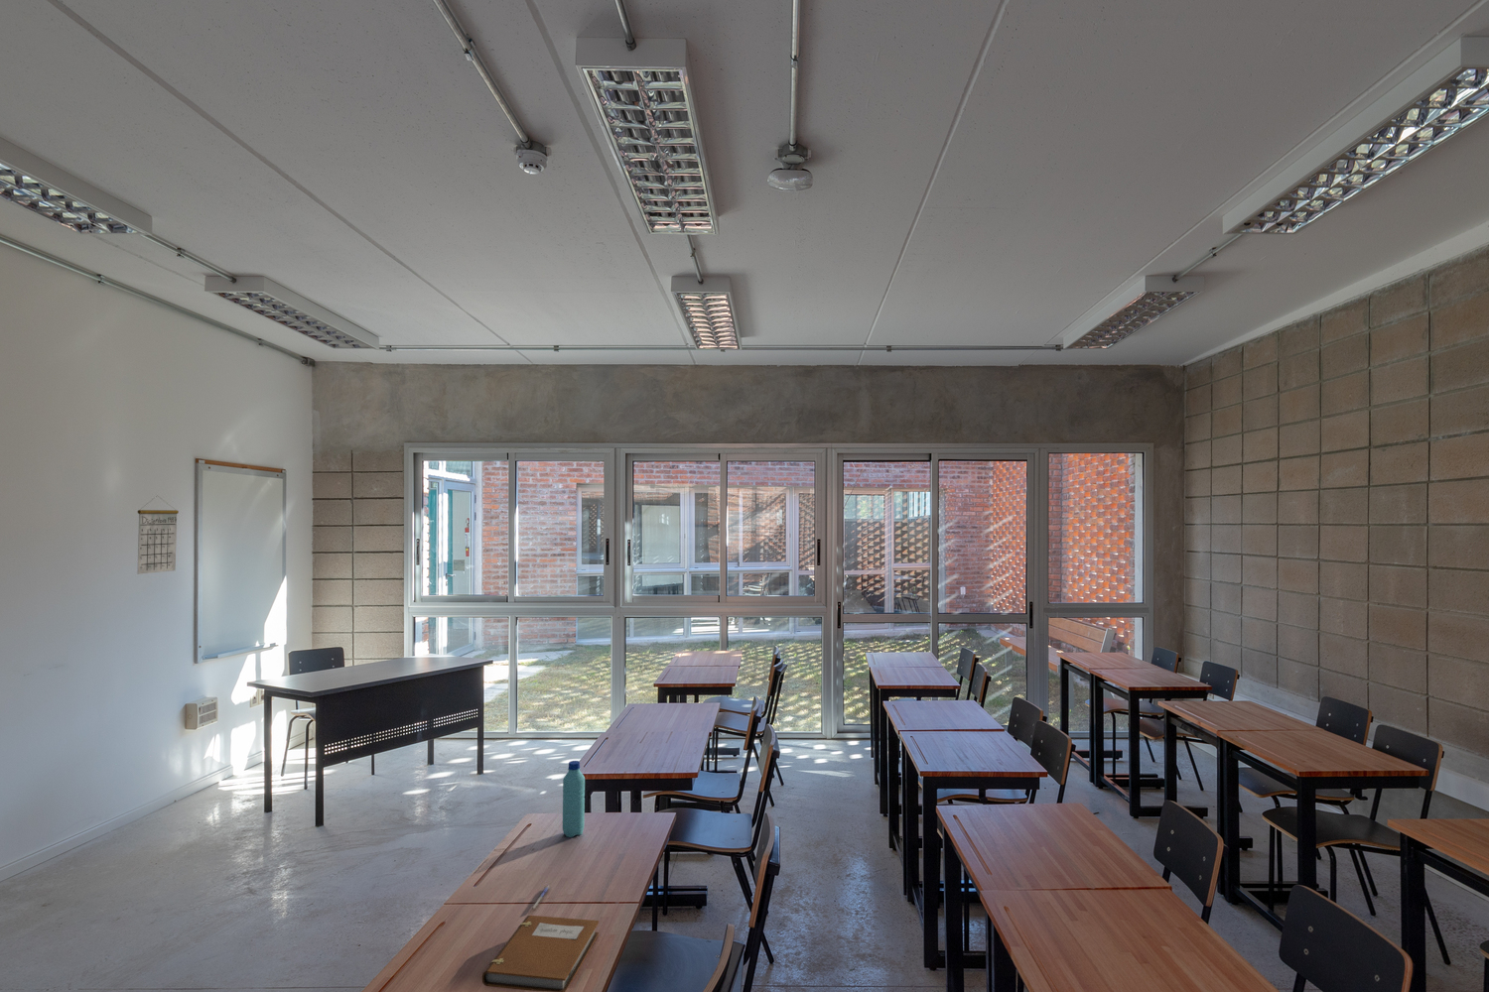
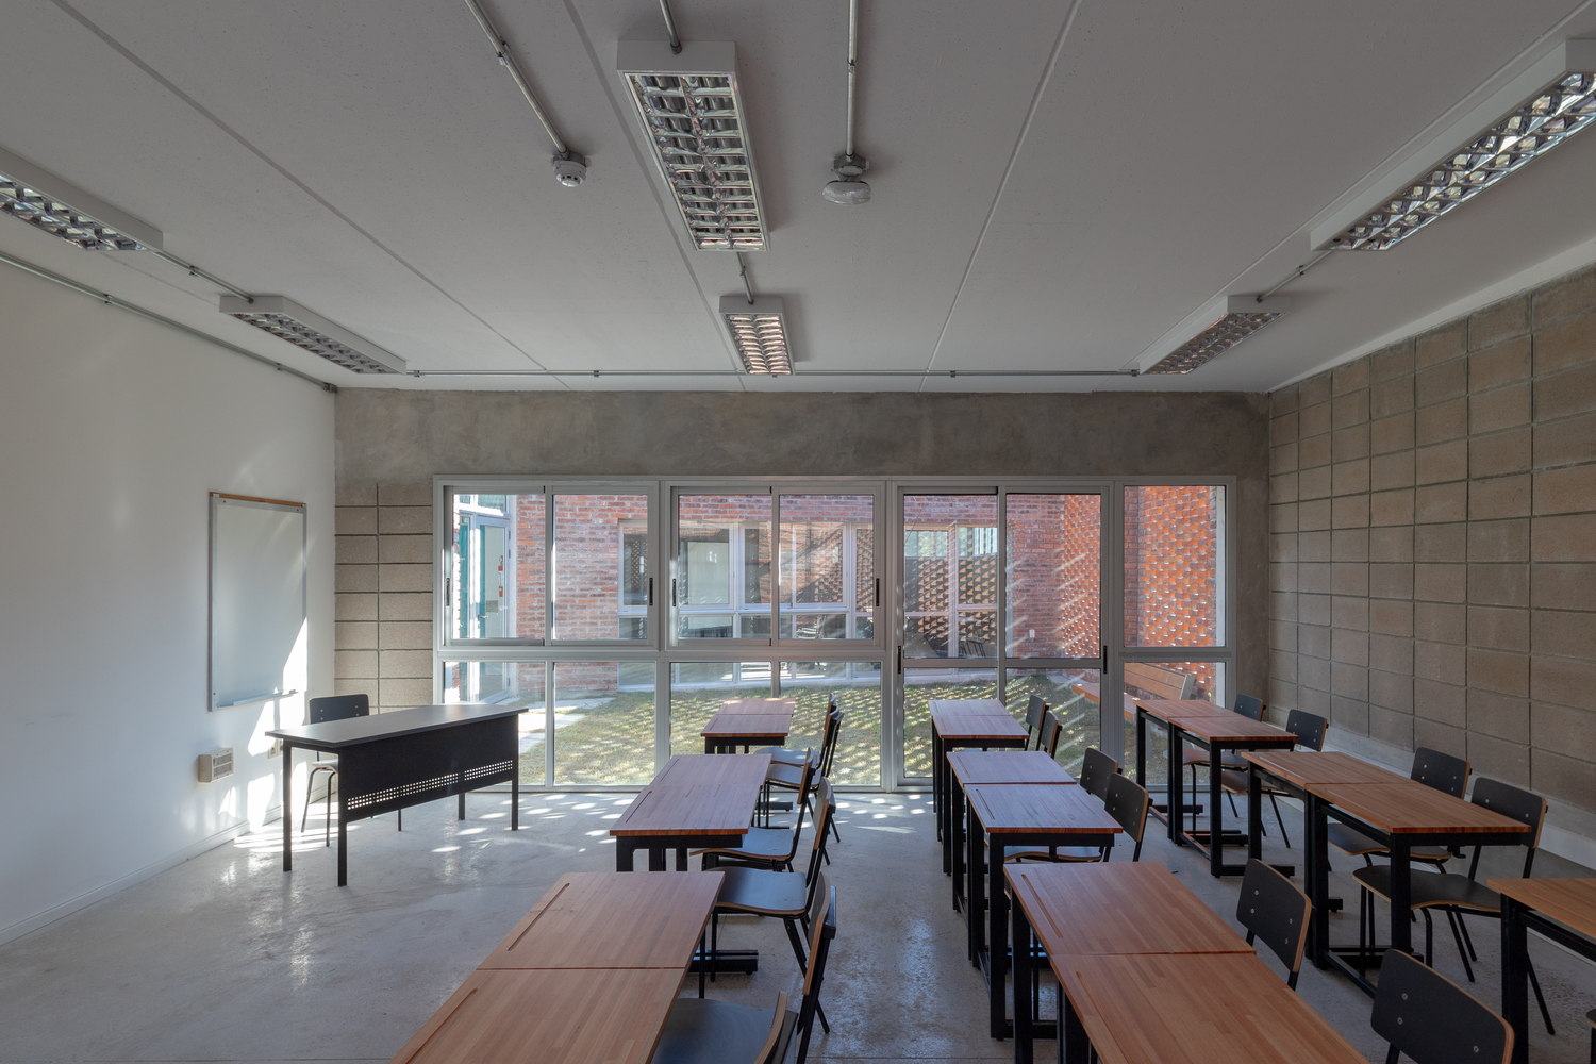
- water bottle [562,760,586,838]
- notebook [482,914,599,992]
- calendar [137,495,179,576]
- pen [530,884,552,911]
